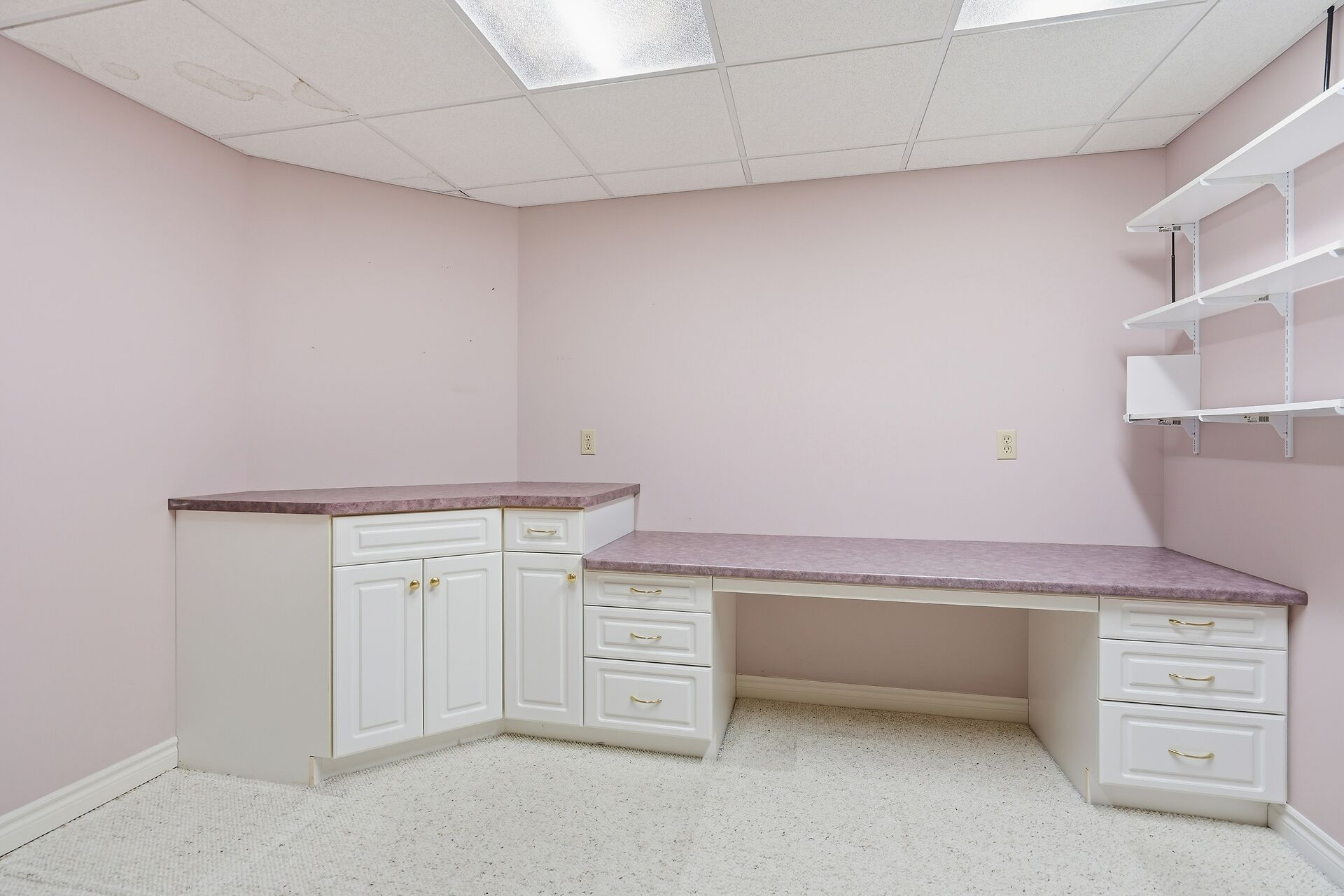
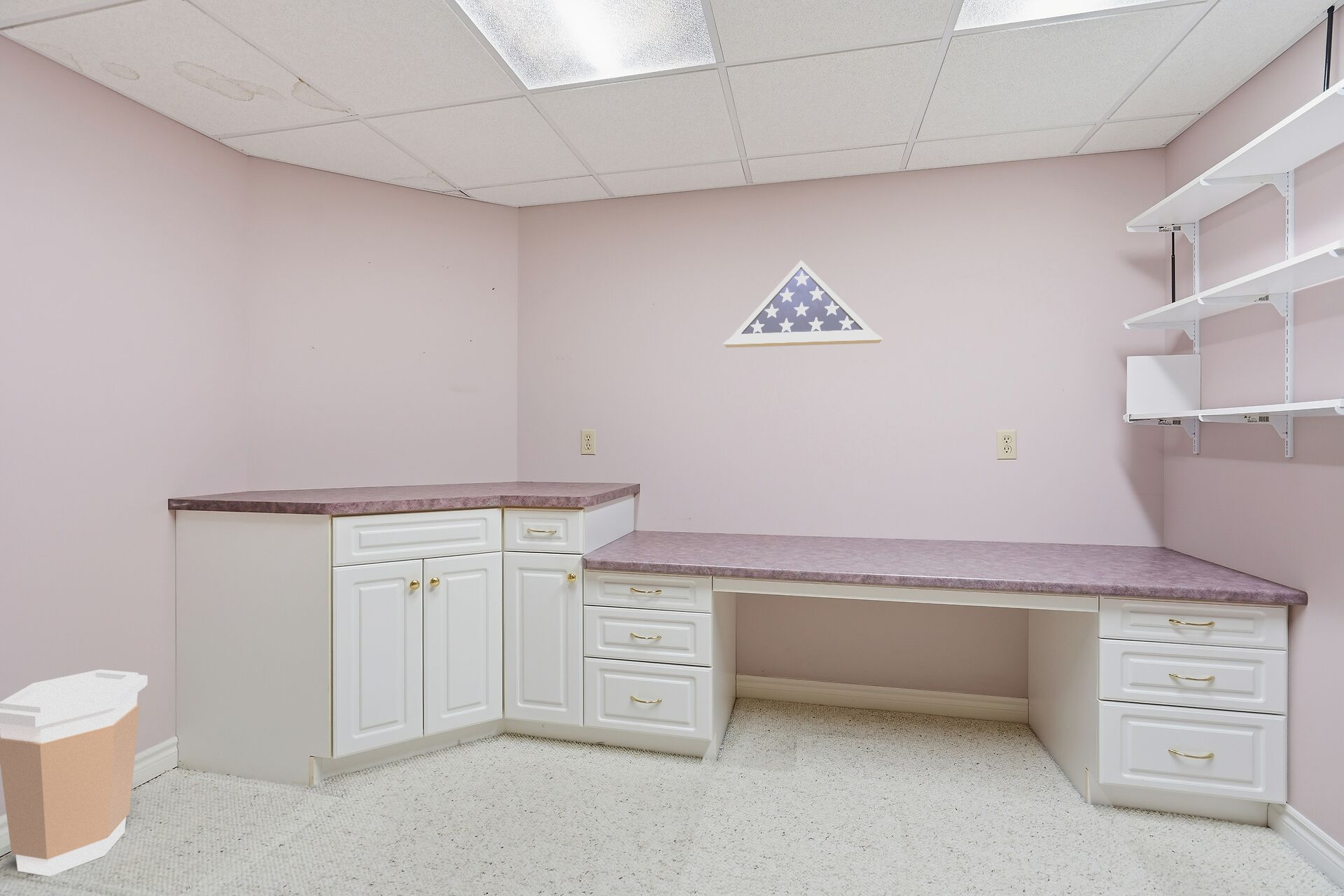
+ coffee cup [0,668,148,877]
+ display case [723,260,883,349]
